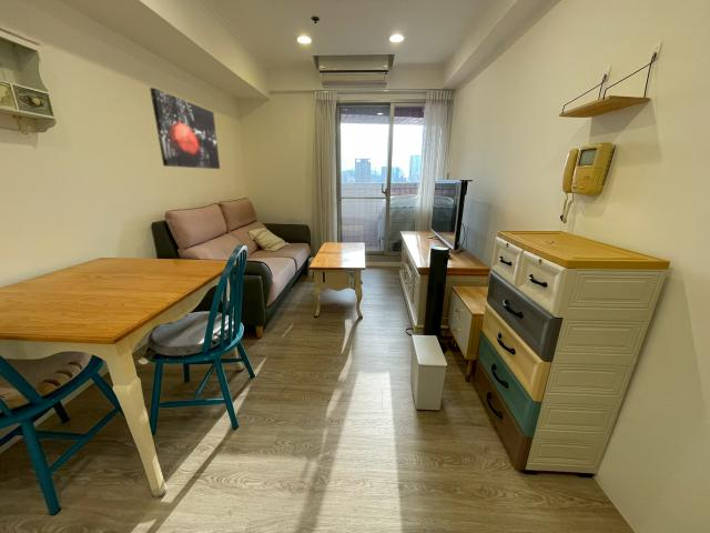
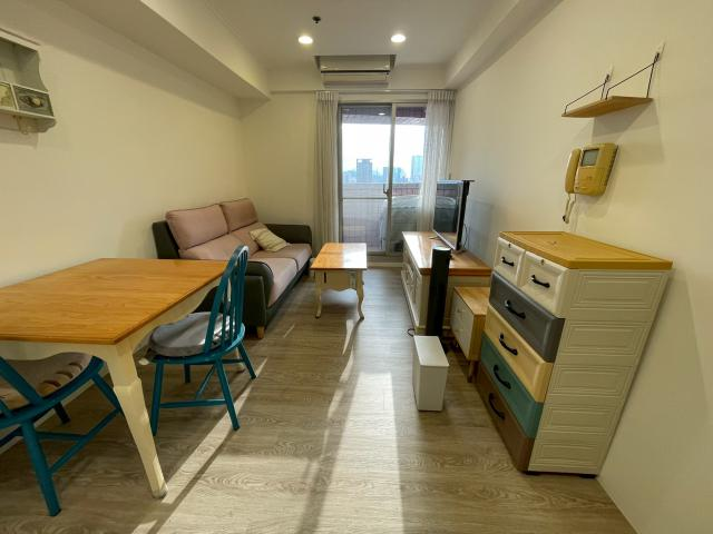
- wall art [149,87,221,170]
